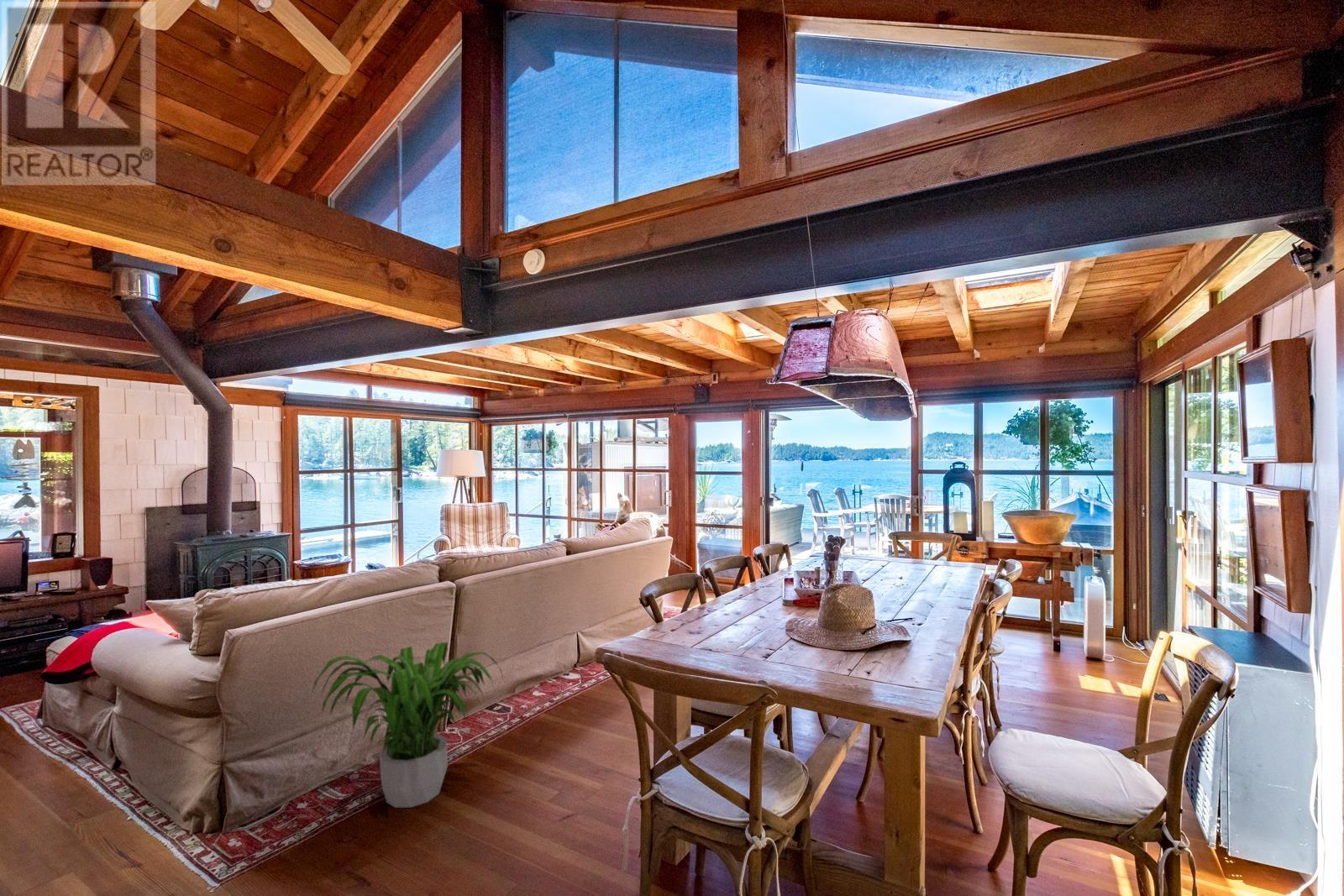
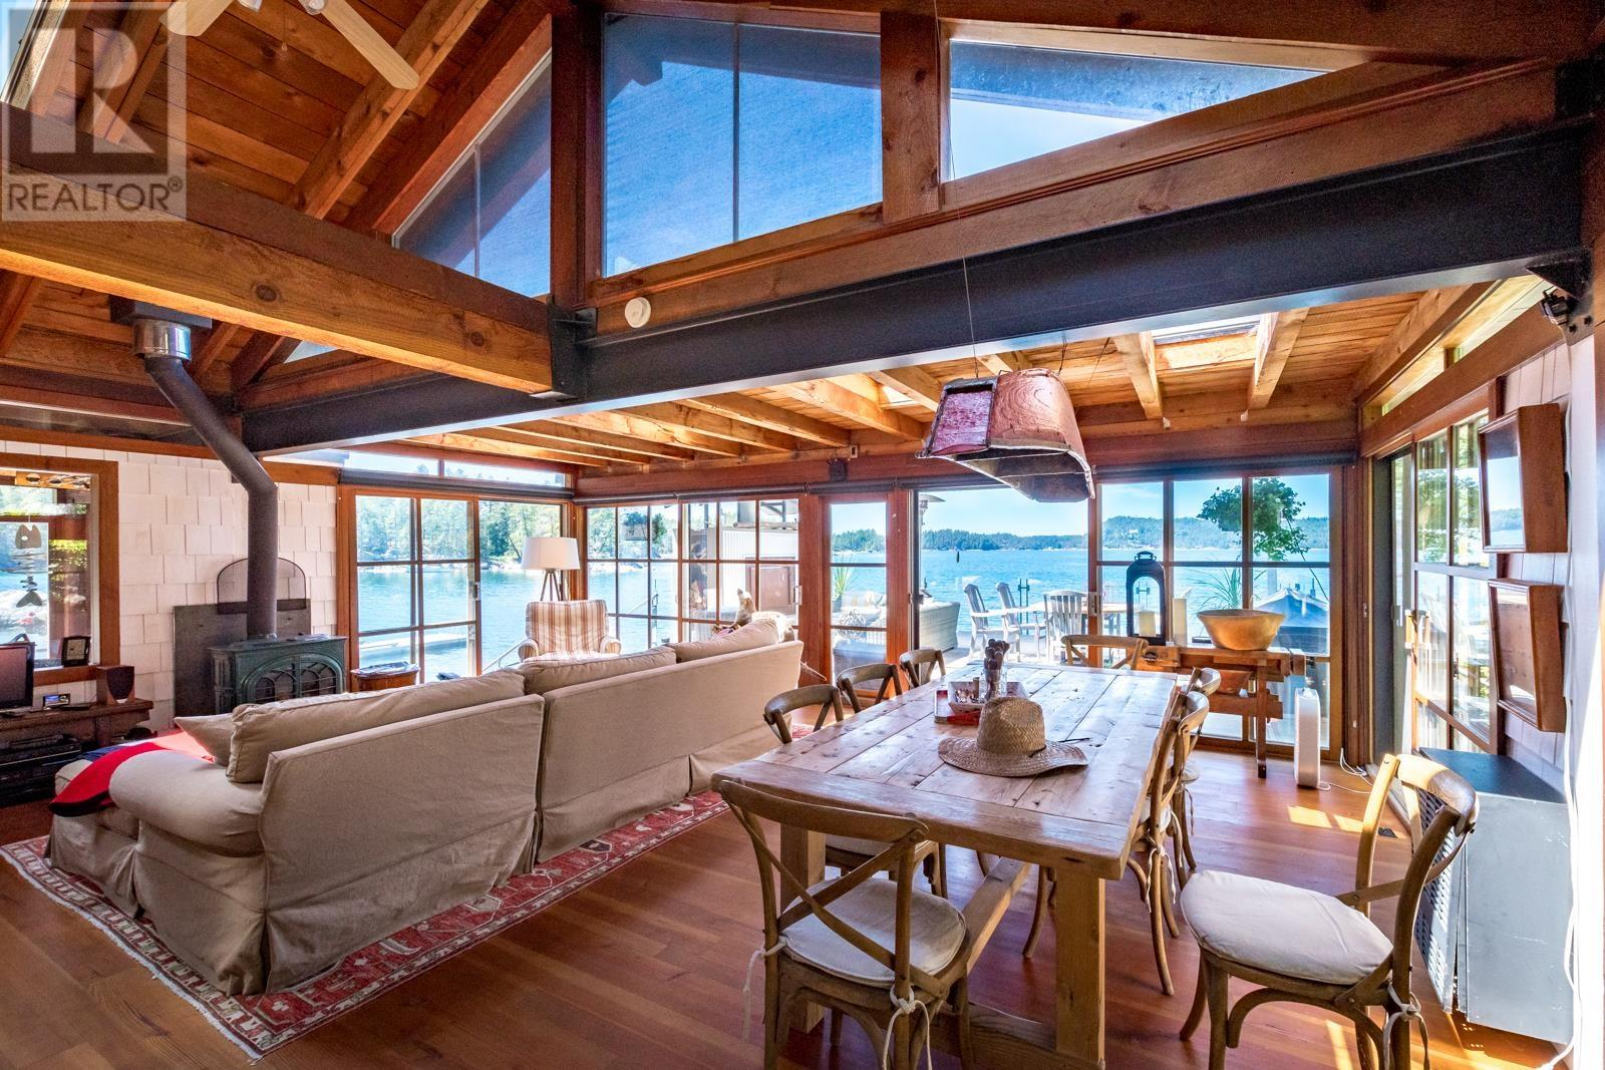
- potted plant [310,641,504,809]
